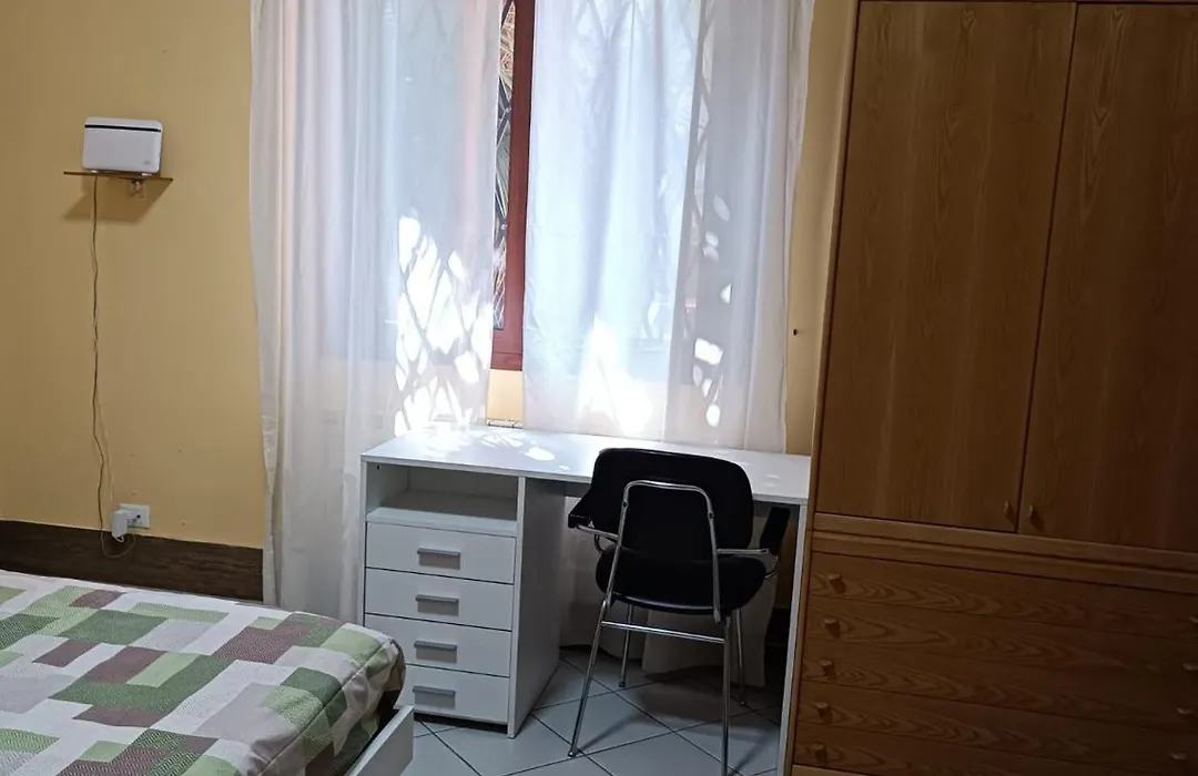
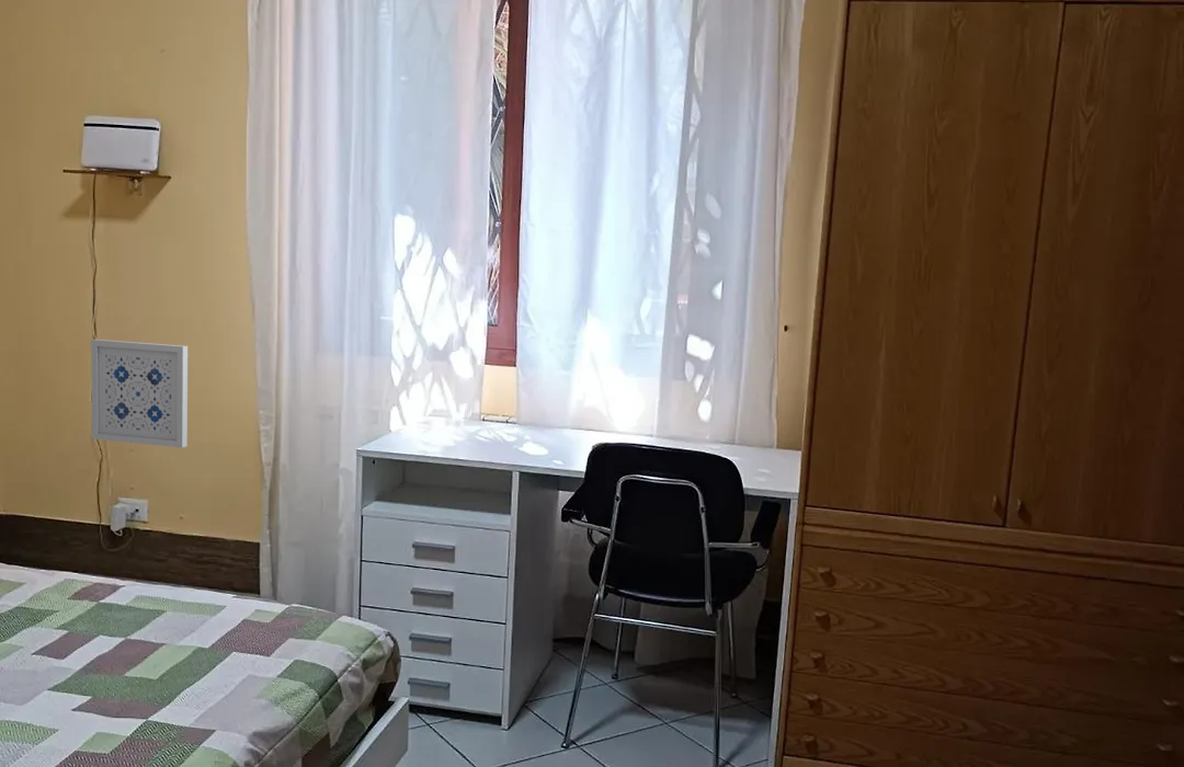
+ wall art [90,339,189,448]
